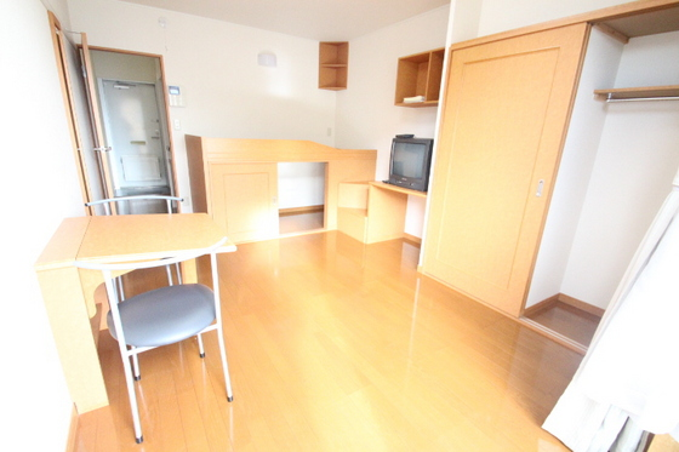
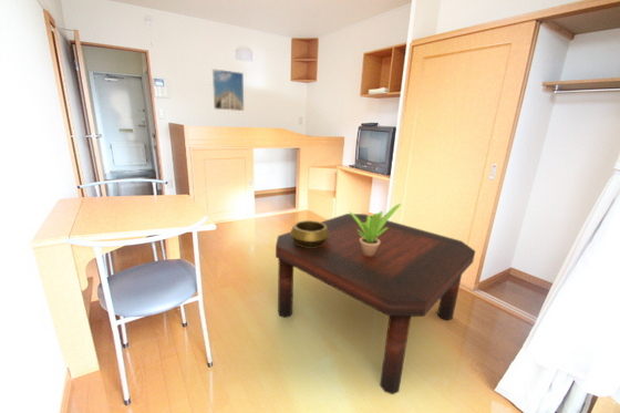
+ potted plant [349,203,402,256]
+ coffee table [275,213,476,395]
+ decorative bowl [289,219,330,248]
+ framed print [211,68,245,112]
